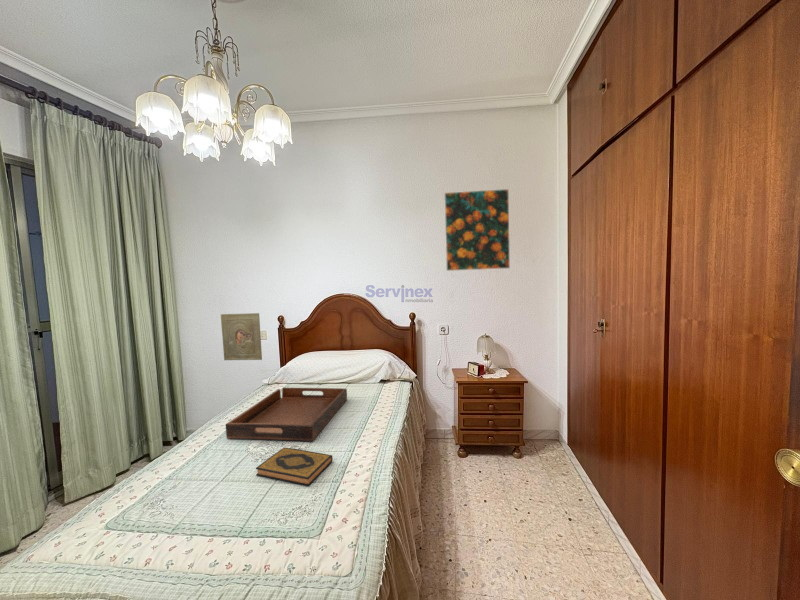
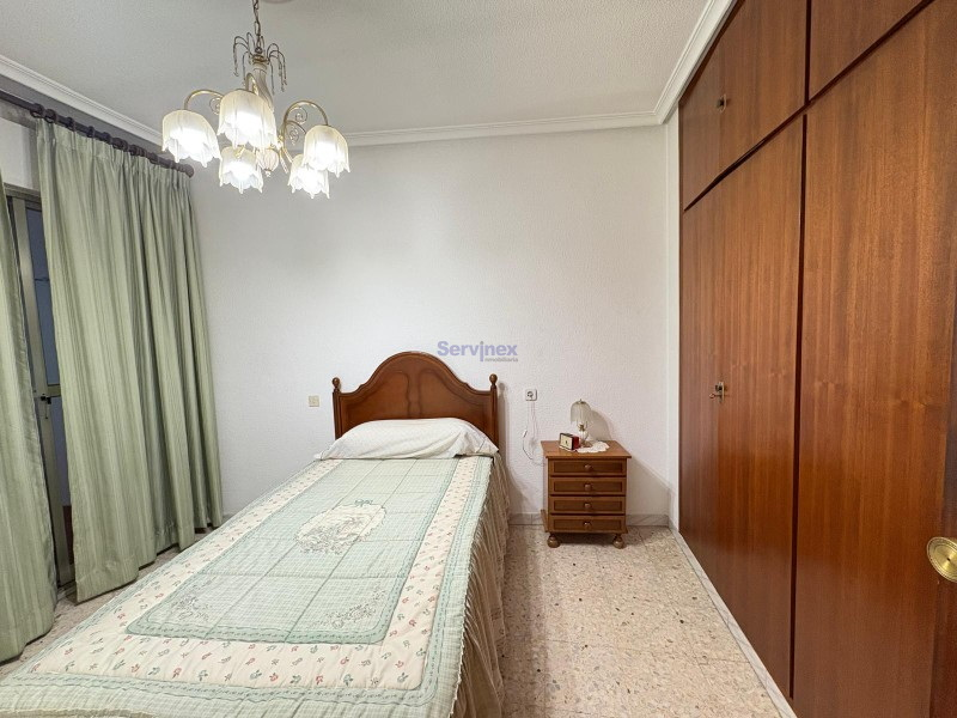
- serving tray [225,387,348,442]
- religious icon [220,312,263,361]
- hardback book [255,447,333,487]
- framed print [443,188,511,272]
